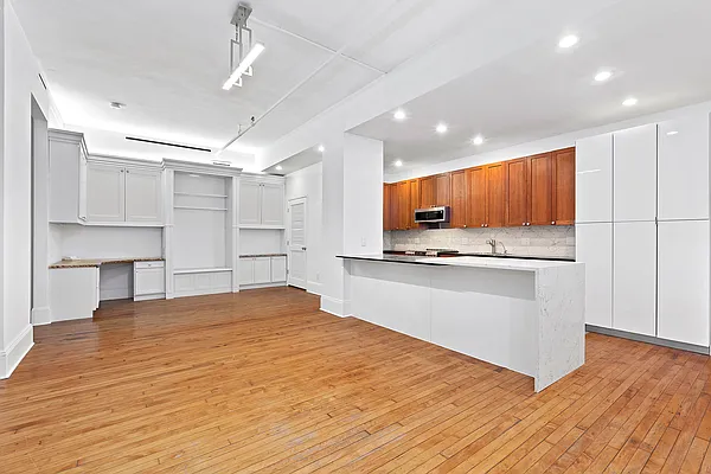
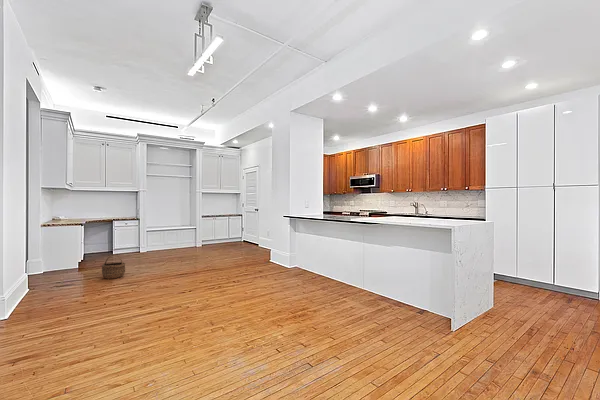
+ wicker basket [101,254,127,280]
